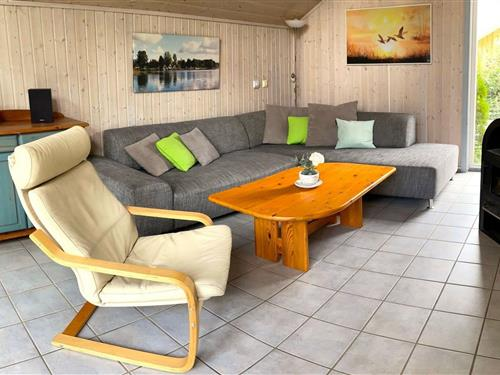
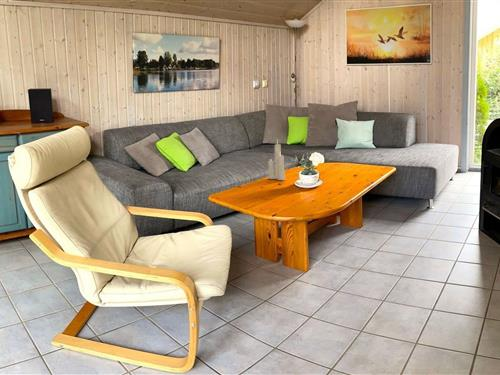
+ candle [267,140,286,181]
